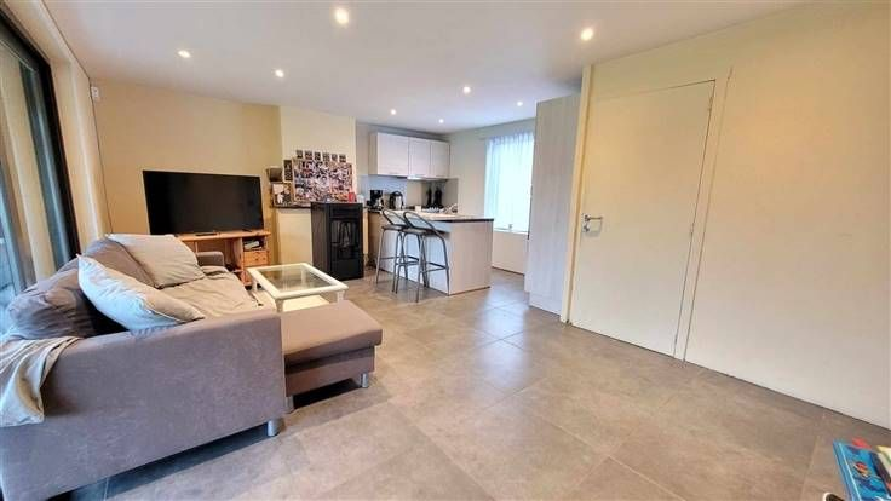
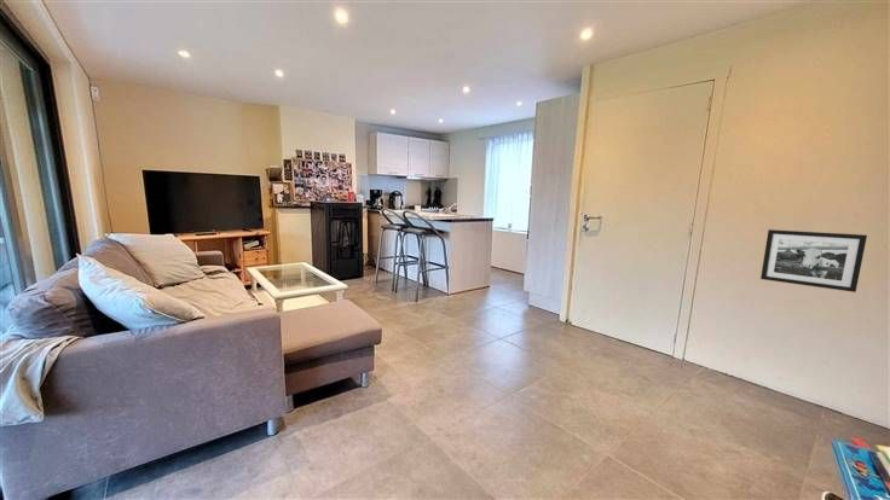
+ picture frame [759,228,868,293]
